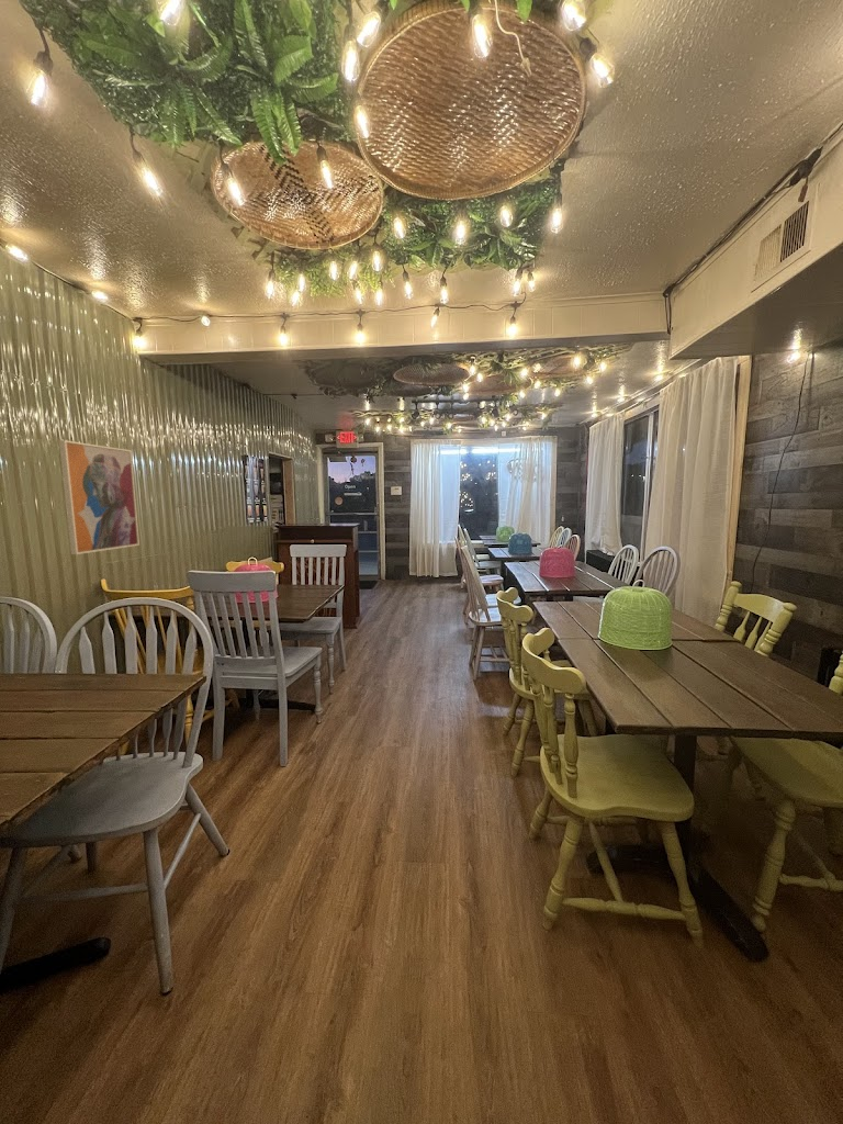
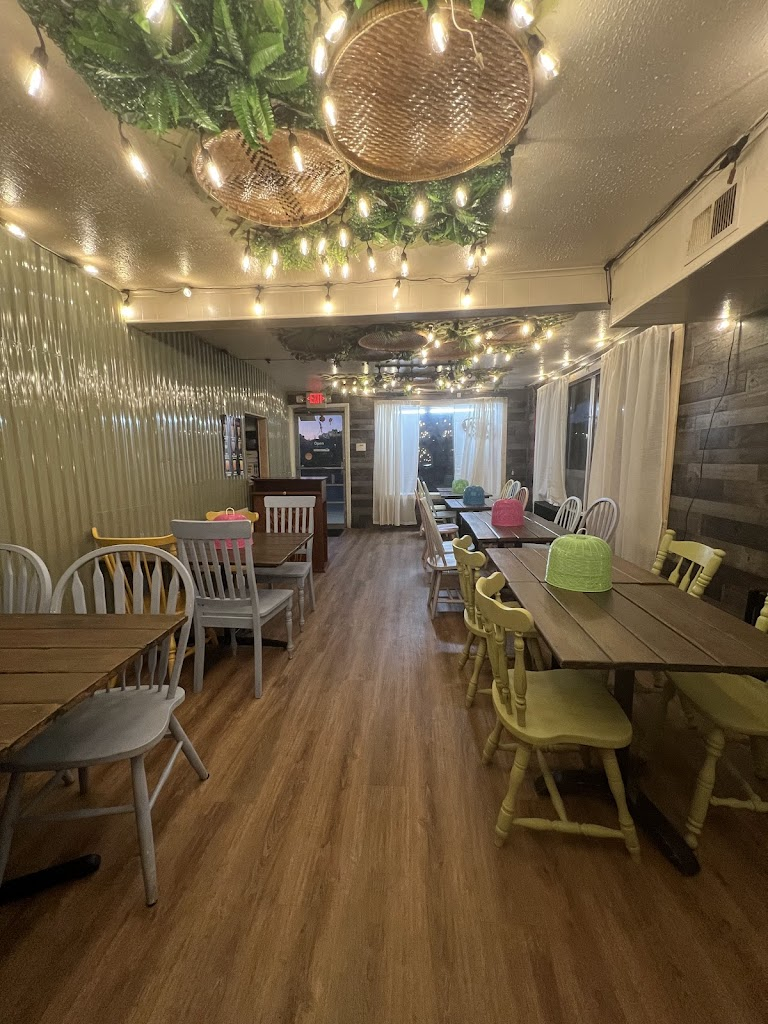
- wall art [58,439,140,555]
